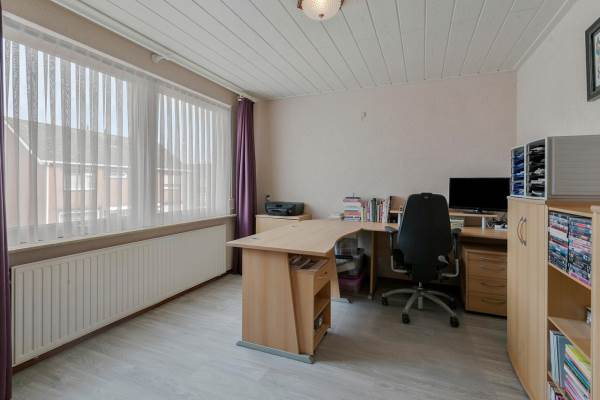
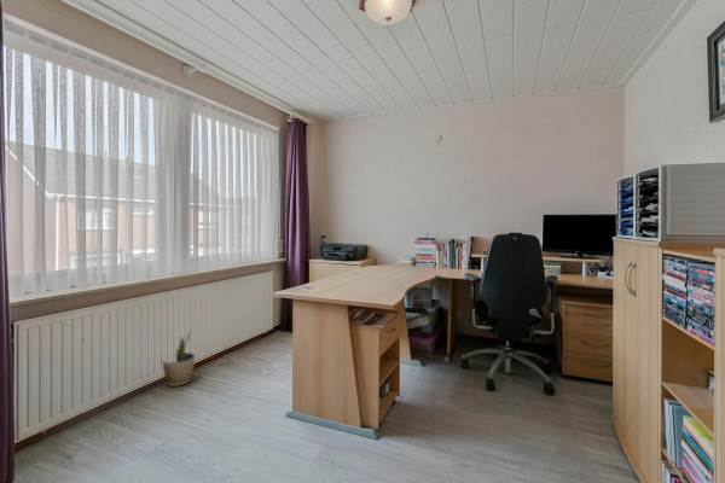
+ potted plant [162,327,196,388]
